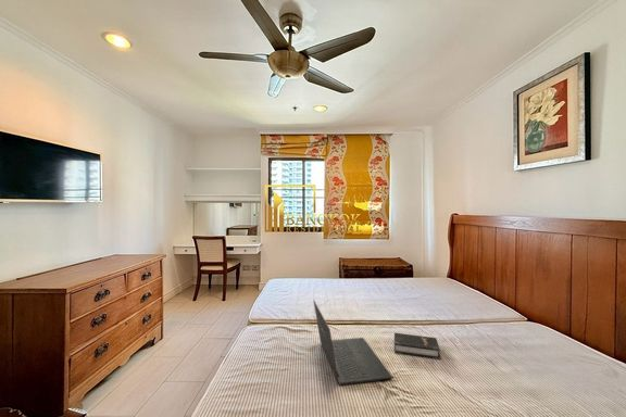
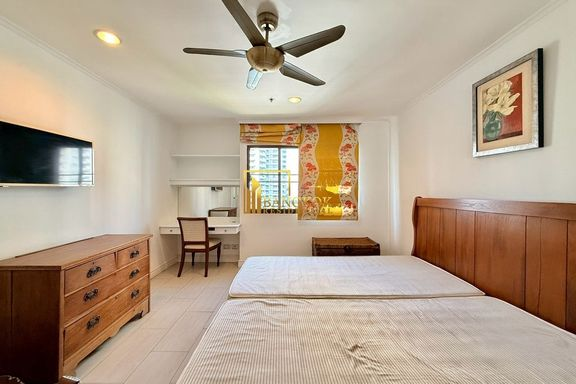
- hardback book [393,331,441,361]
- laptop [312,299,393,386]
